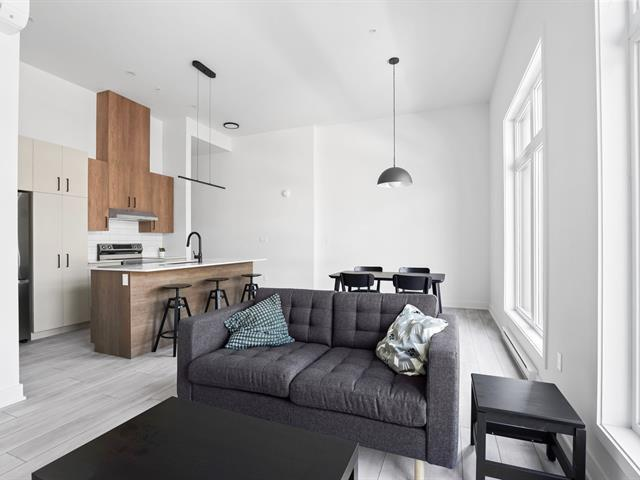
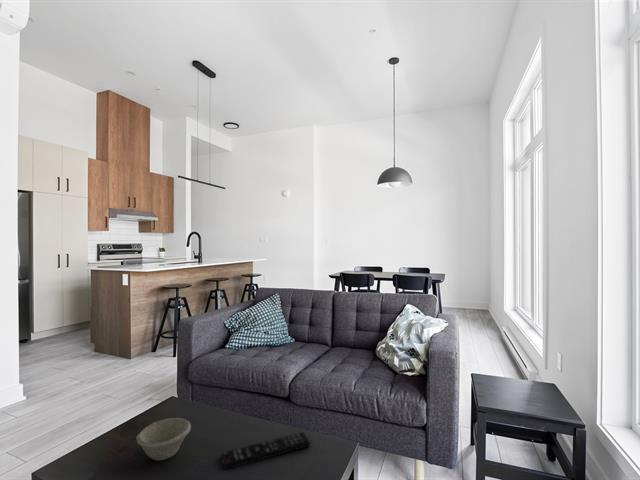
+ bowl [135,417,192,462]
+ remote control [220,431,311,470]
